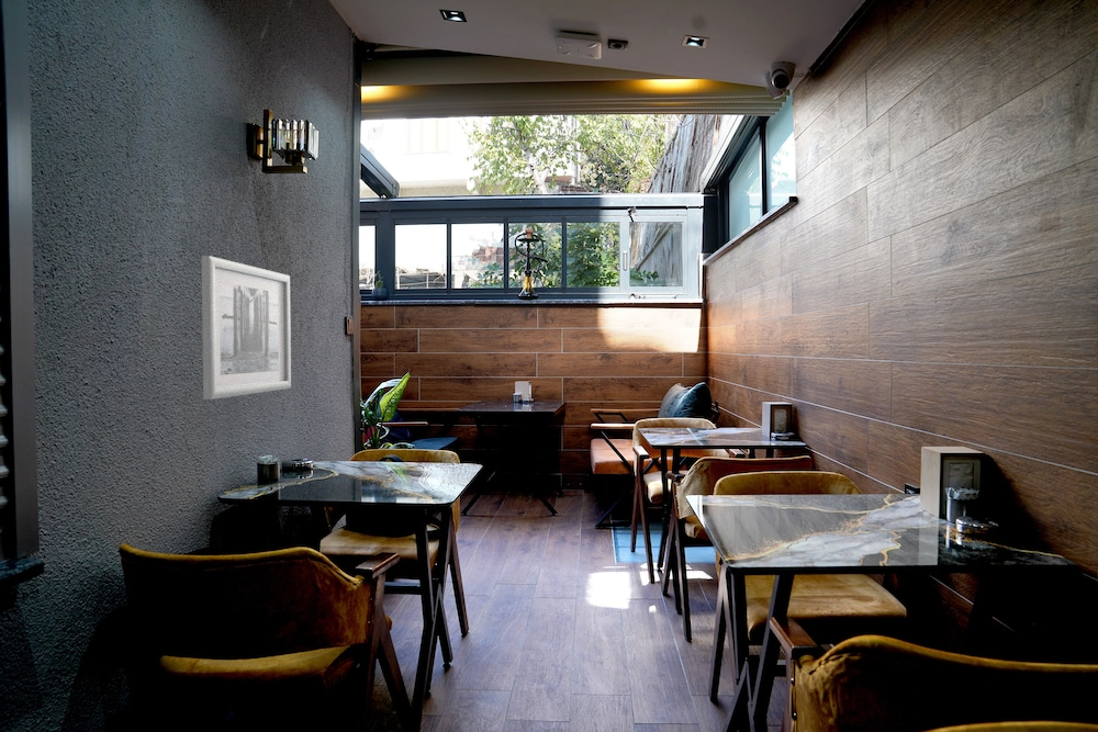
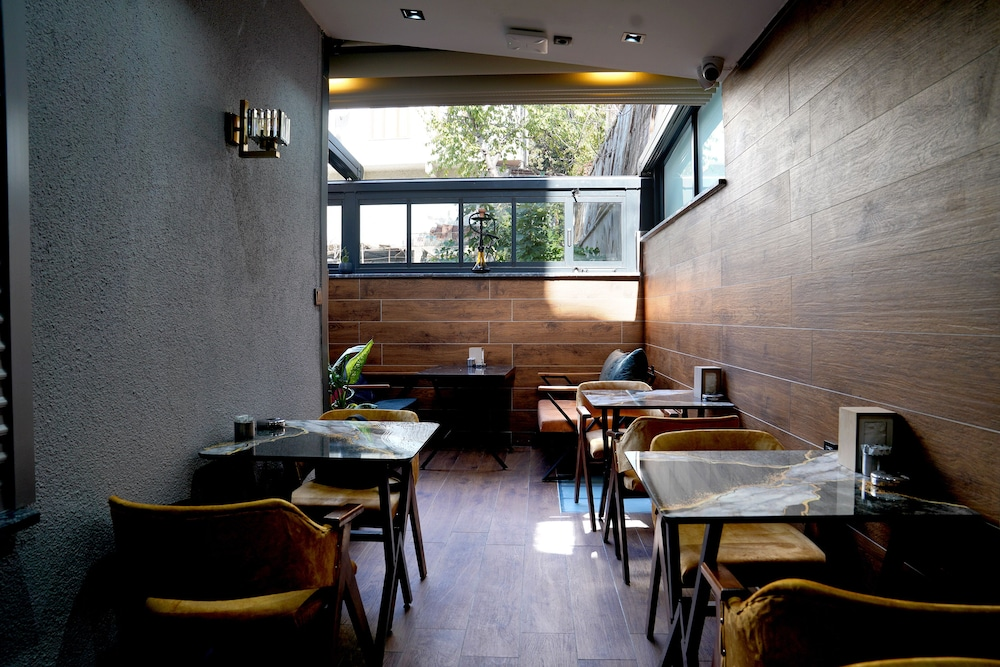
- wall art [201,255,292,401]
